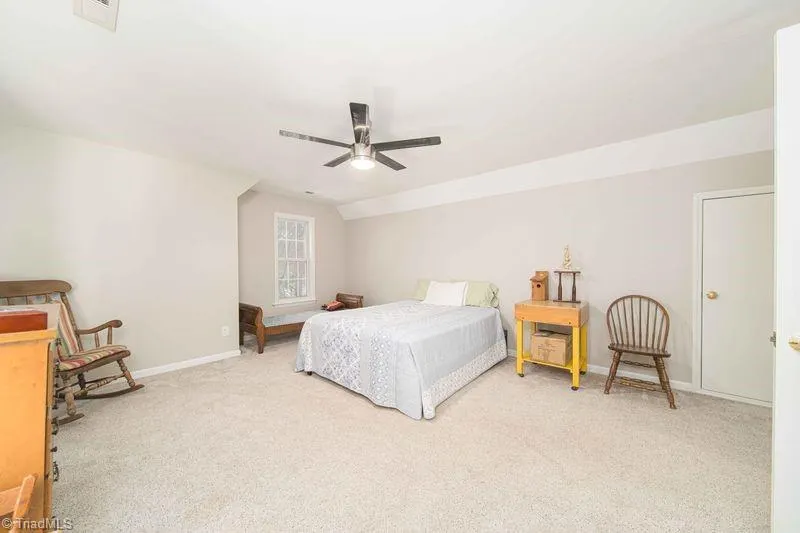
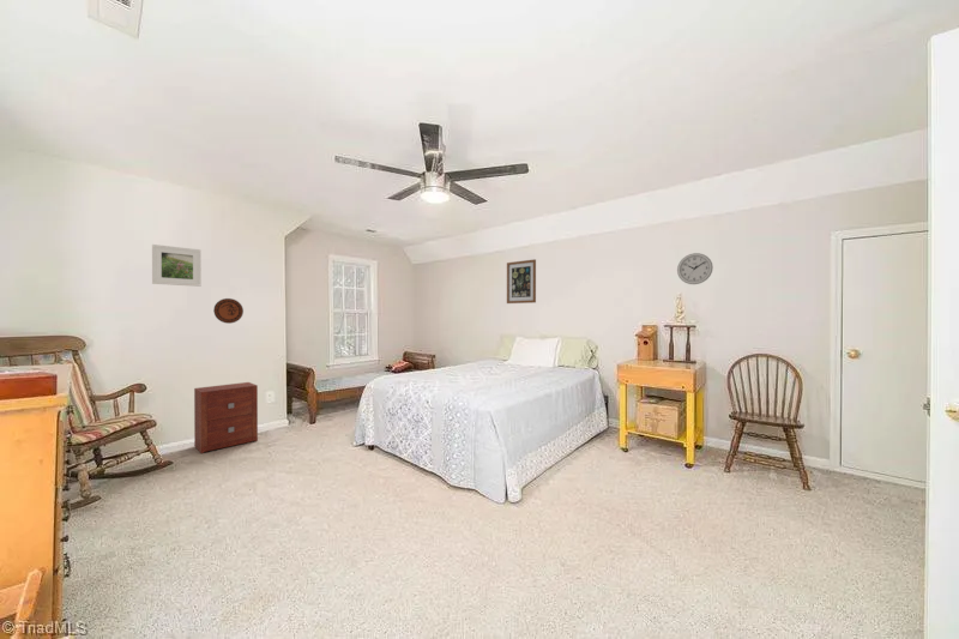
+ nightstand [193,381,259,454]
+ wall clock [676,252,714,285]
+ wall art [506,258,537,305]
+ decorative plate [212,297,245,325]
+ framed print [151,243,203,288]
